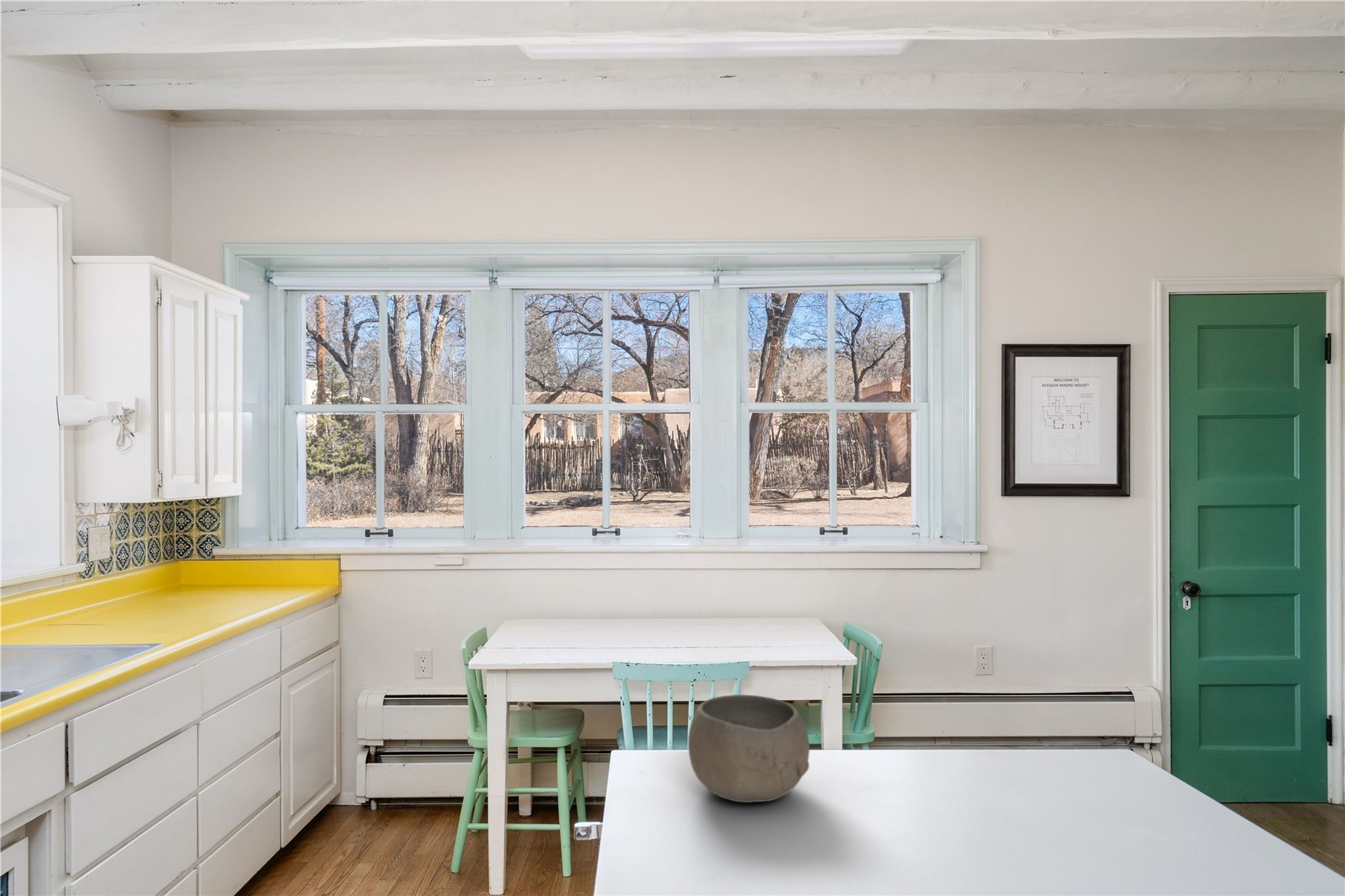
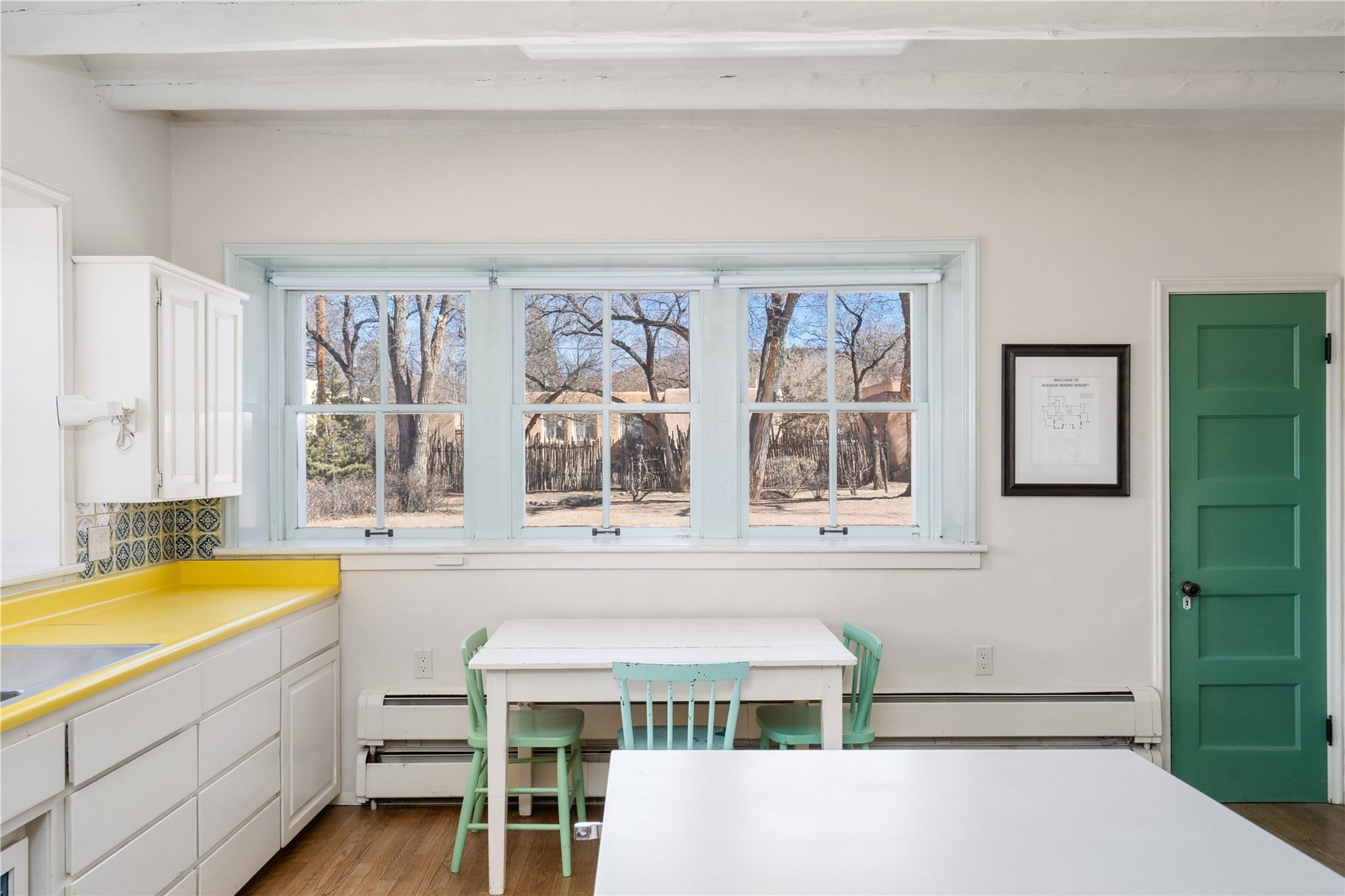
- bowl [688,694,810,803]
